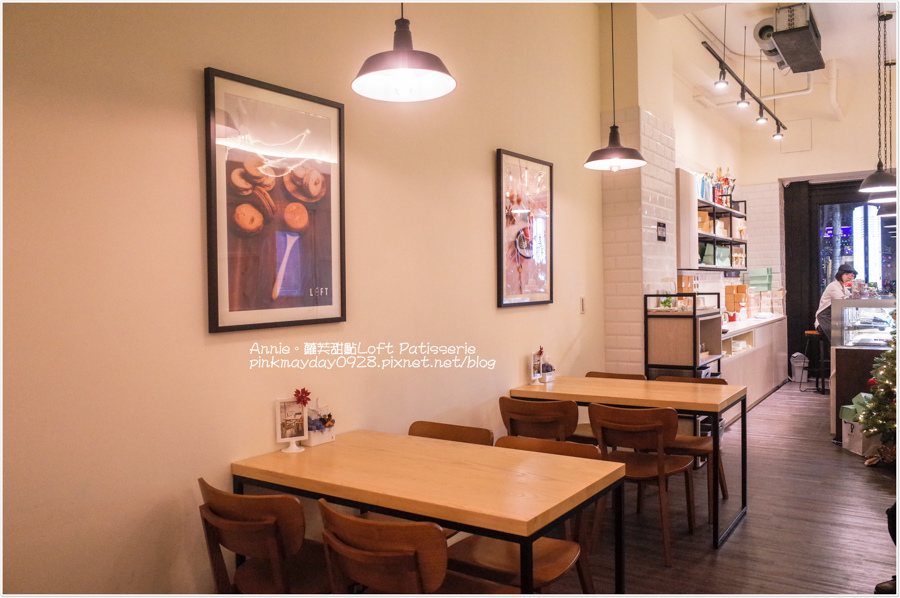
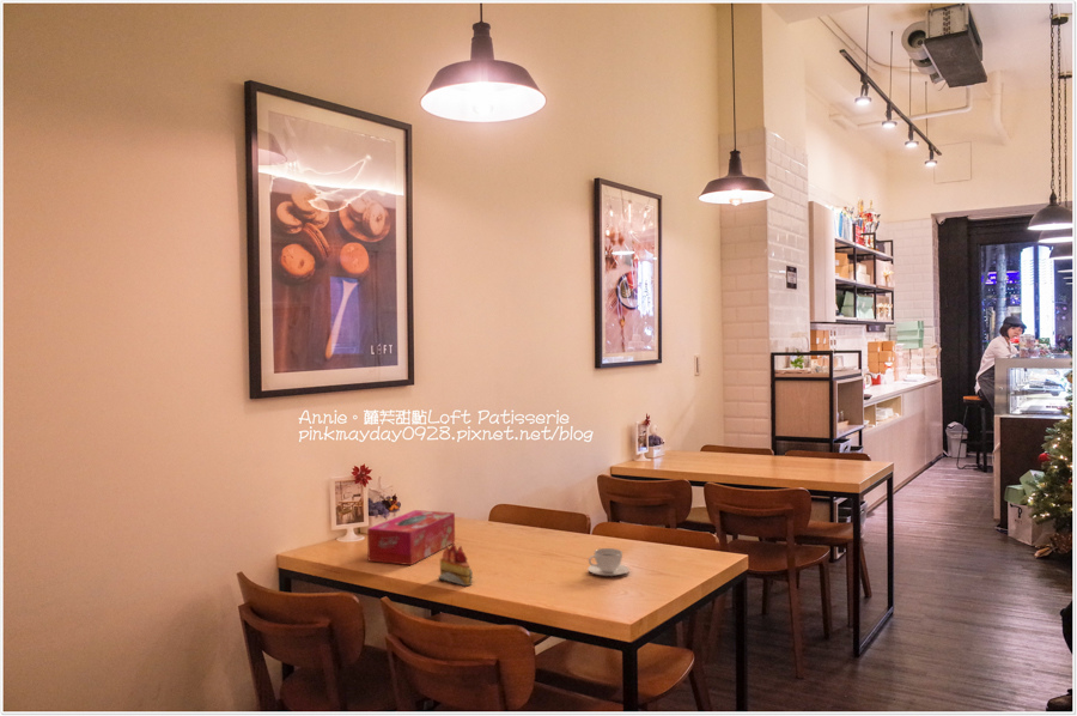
+ pastry [438,544,474,587]
+ tissue box [366,509,456,566]
+ teacup [586,547,631,577]
